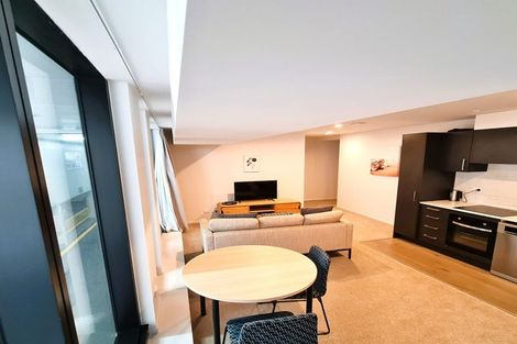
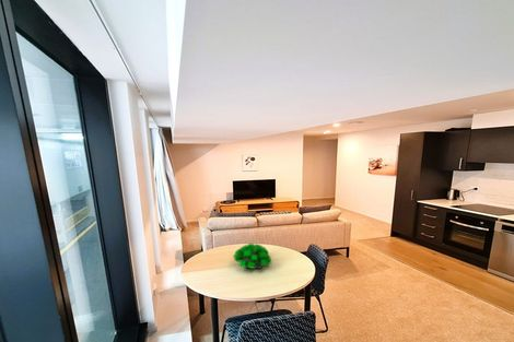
+ plant [232,243,272,270]
